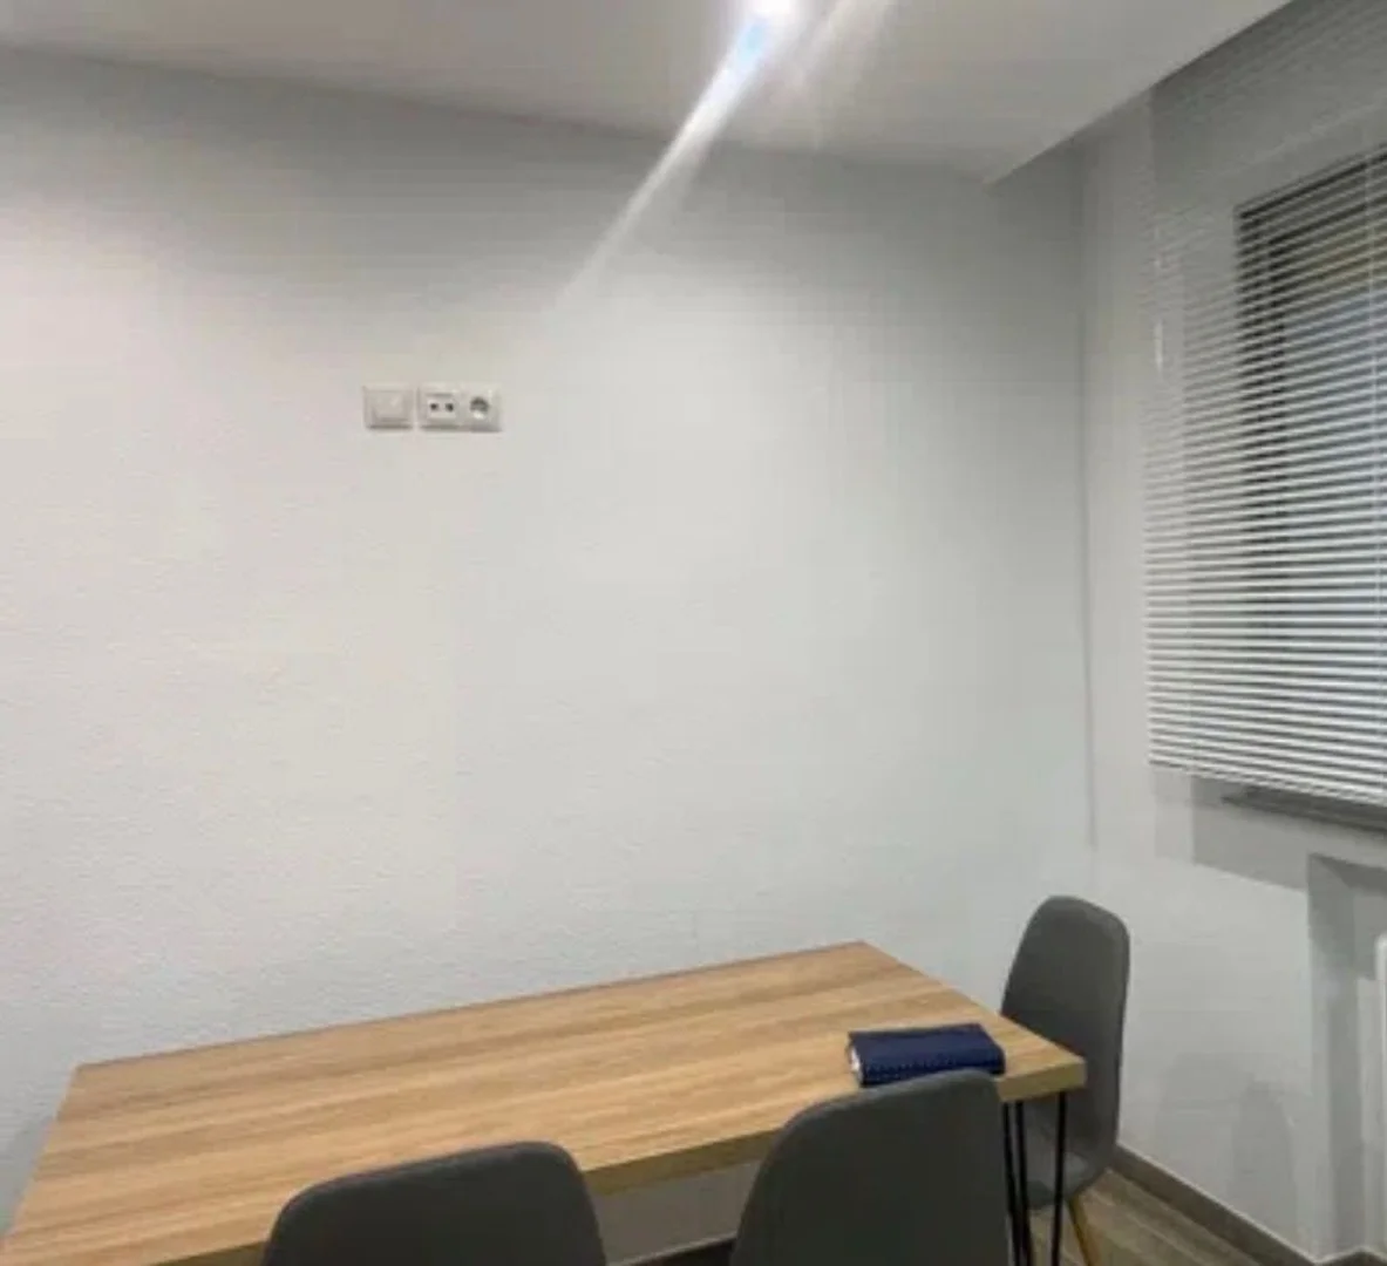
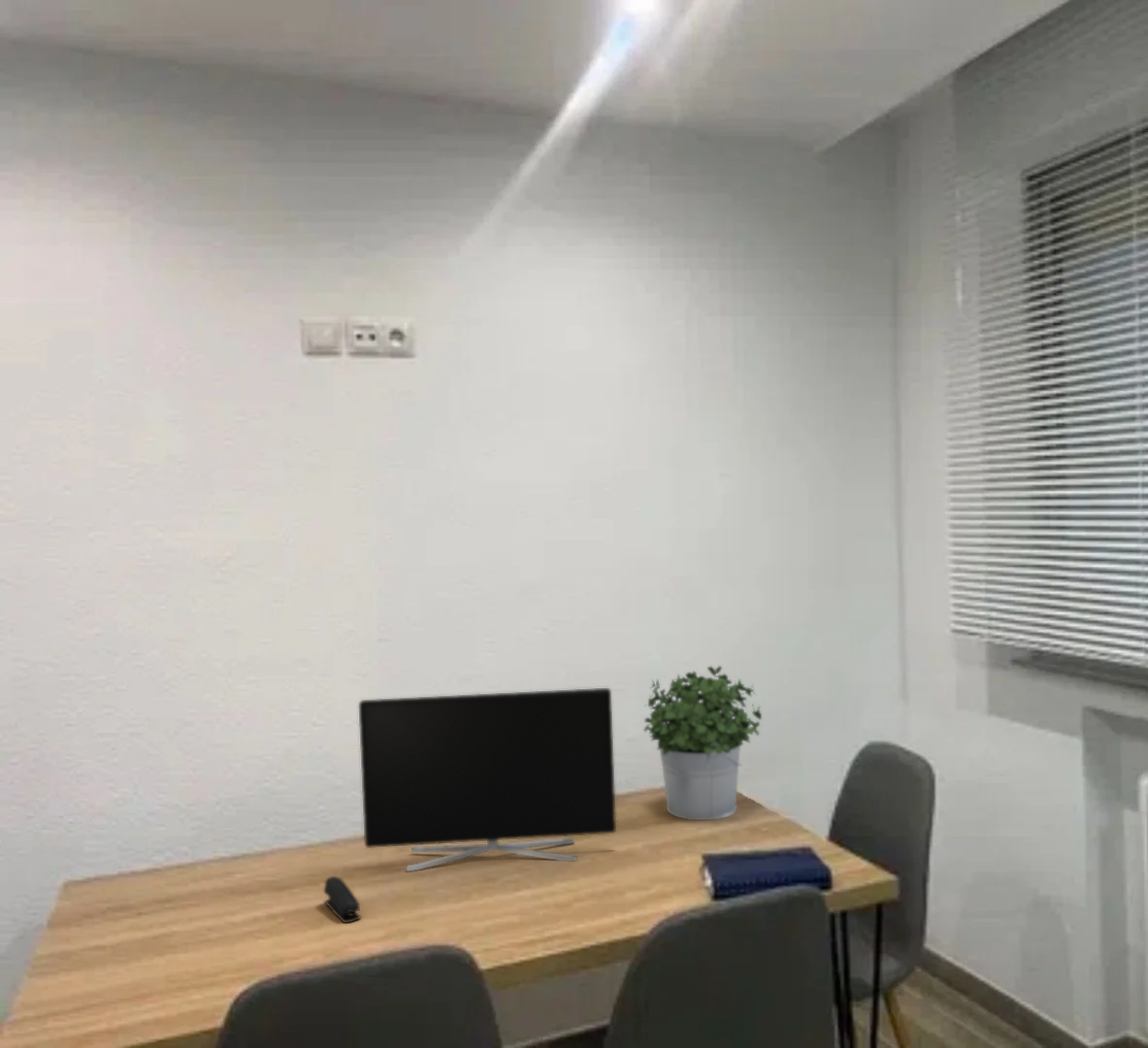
+ potted plant [643,665,763,821]
+ stapler [323,875,362,924]
+ monitor [358,687,617,872]
